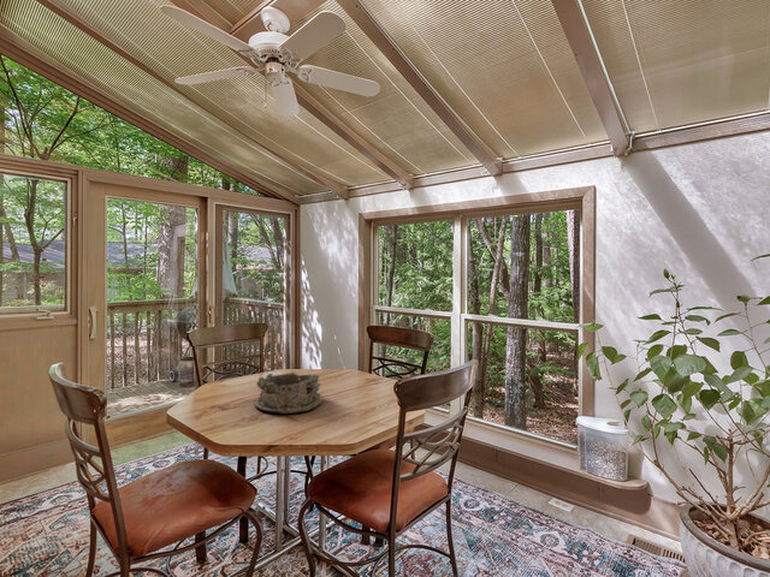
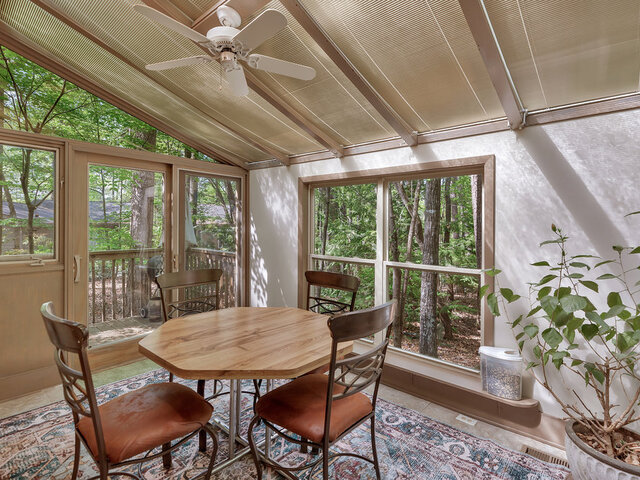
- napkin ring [254,370,324,415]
